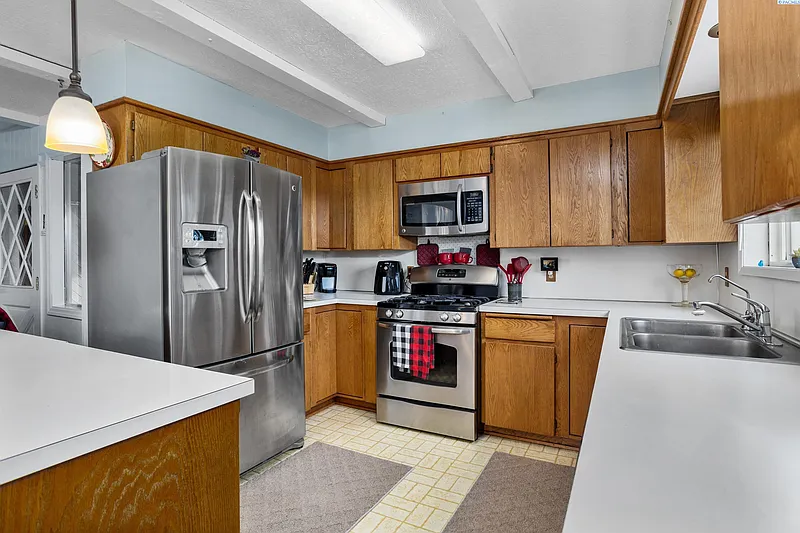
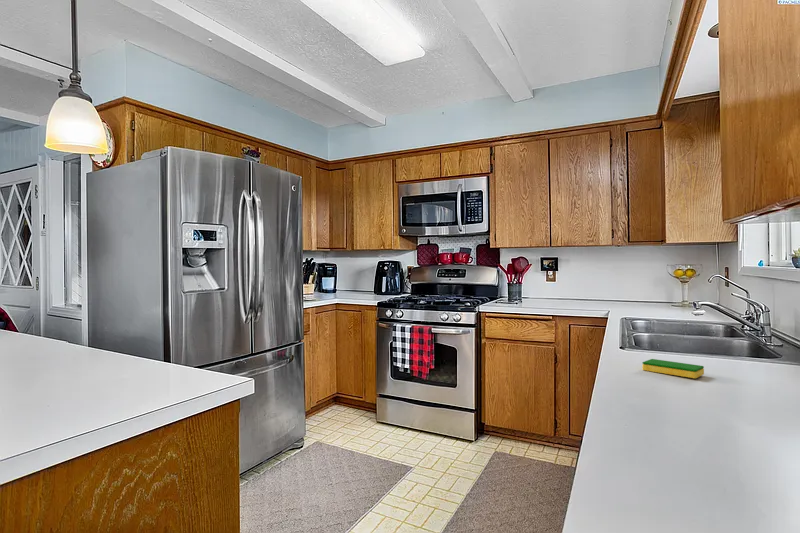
+ dish sponge [641,358,705,379]
